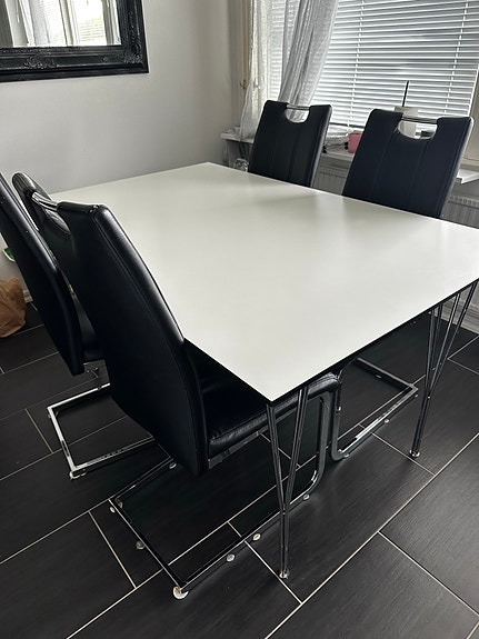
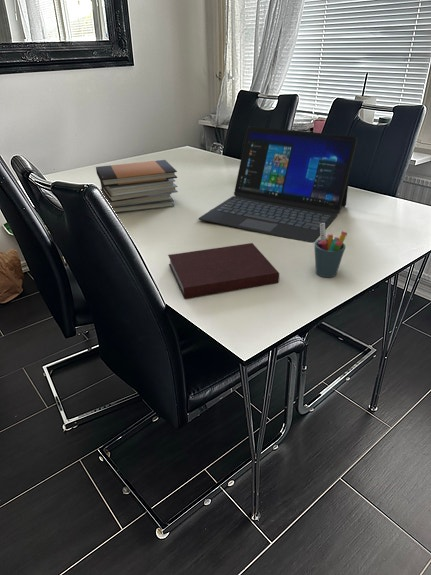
+ book stack [95,159,179,214]
+ notebook [167,242,280,300]
+ pen holder [313,223,348,278]
+ laptop [198,125,358,244]
